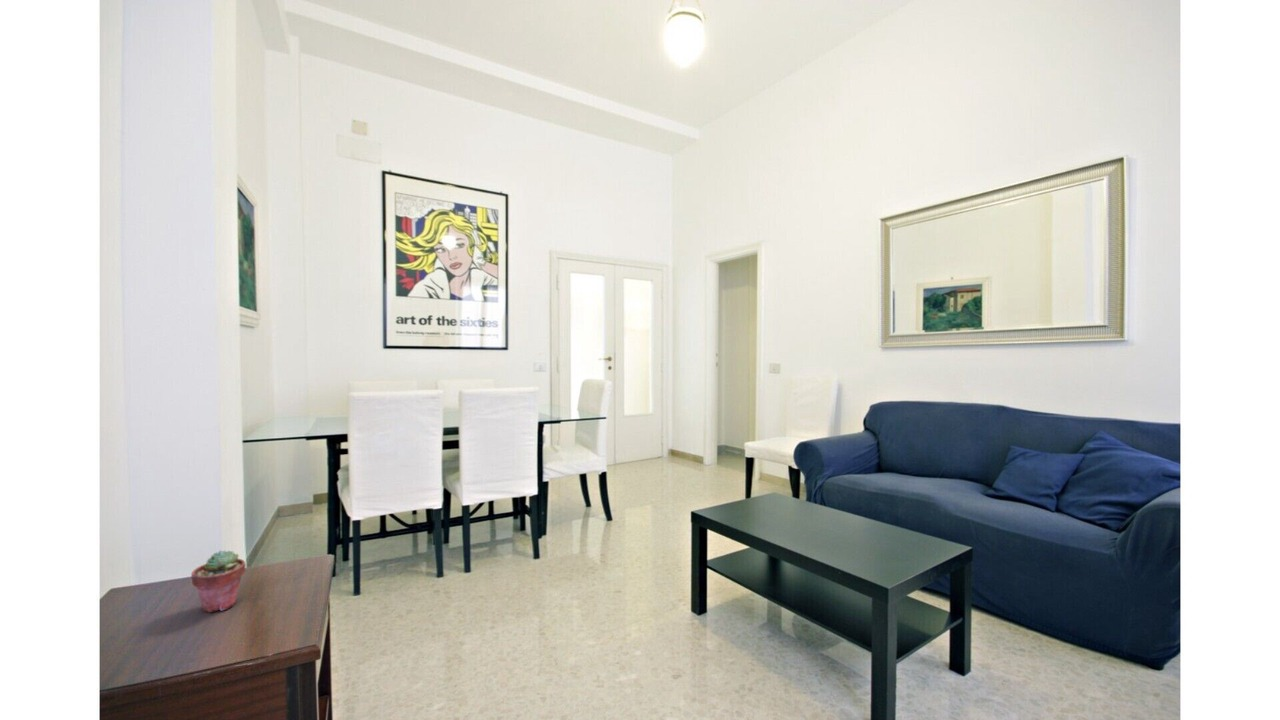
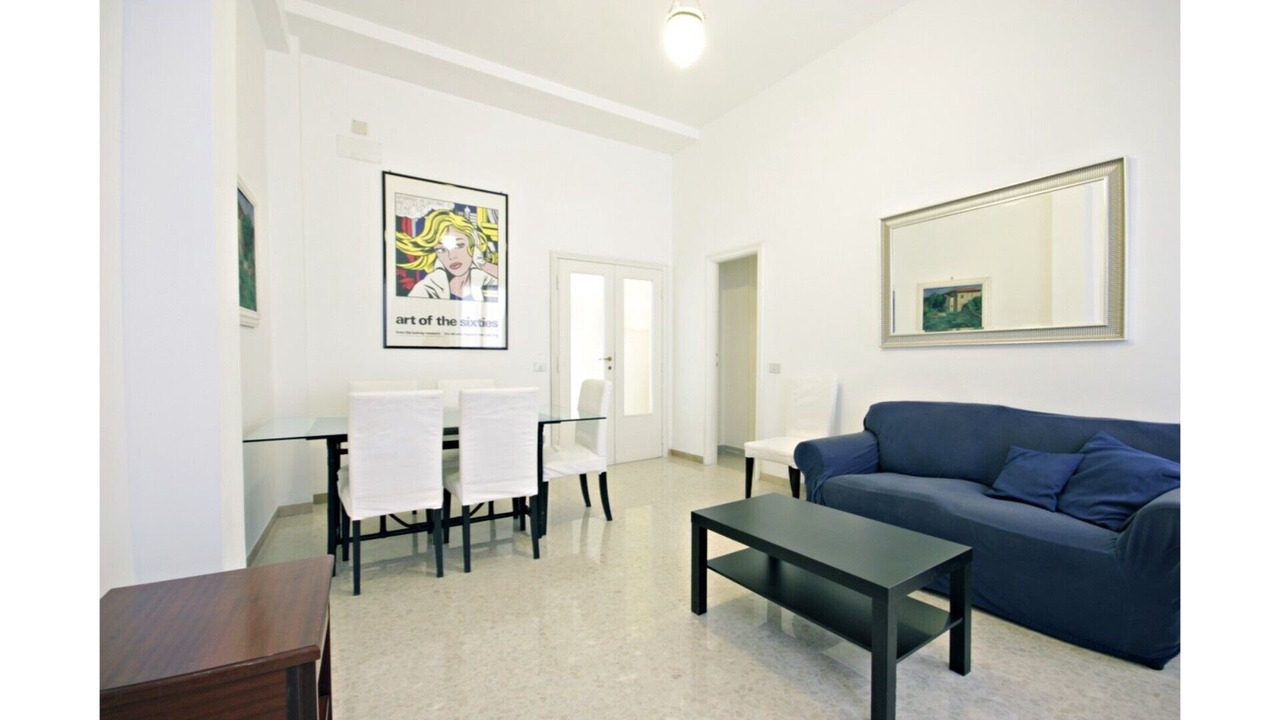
- potted succulent [190,549,247,613]
